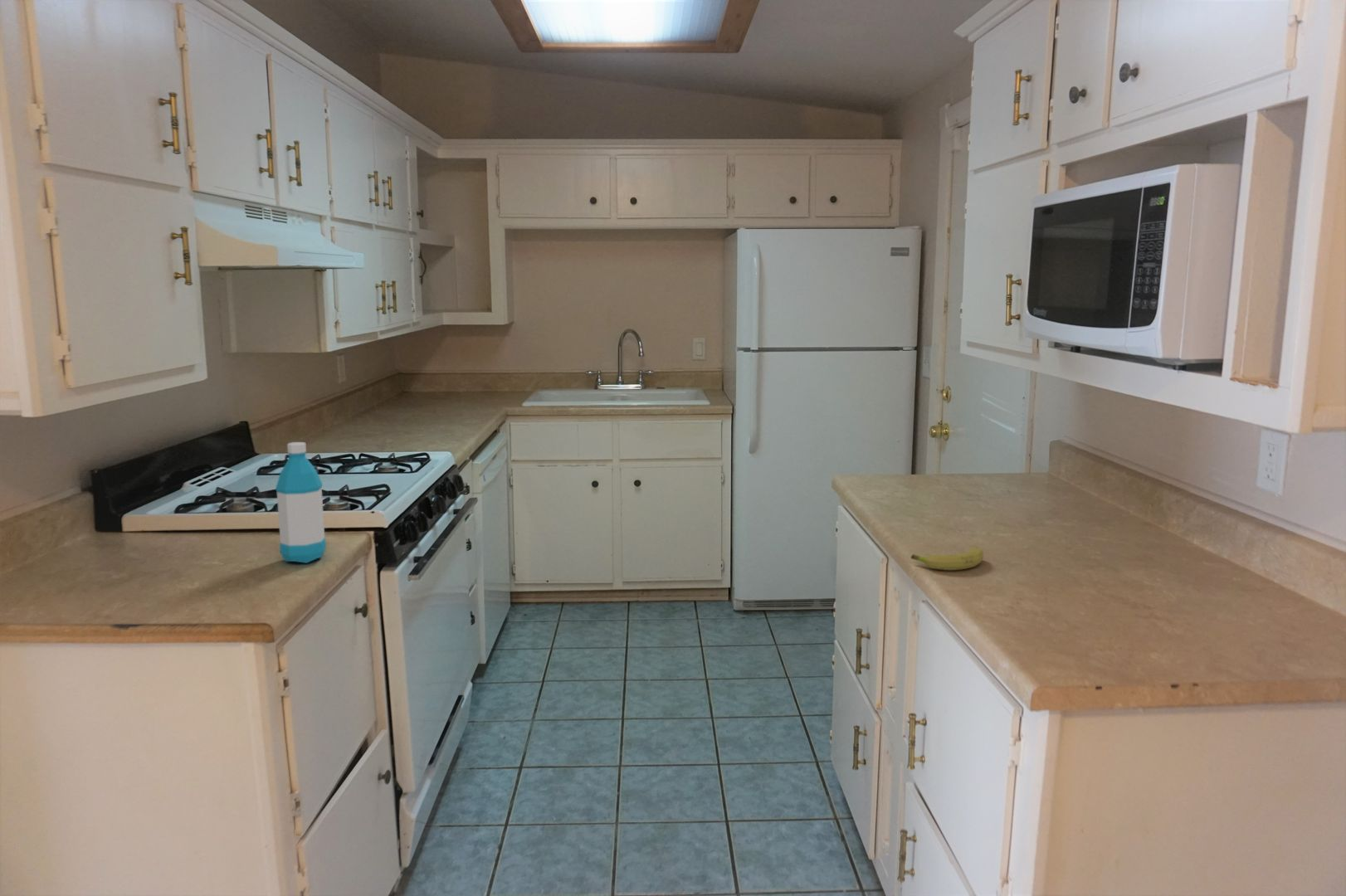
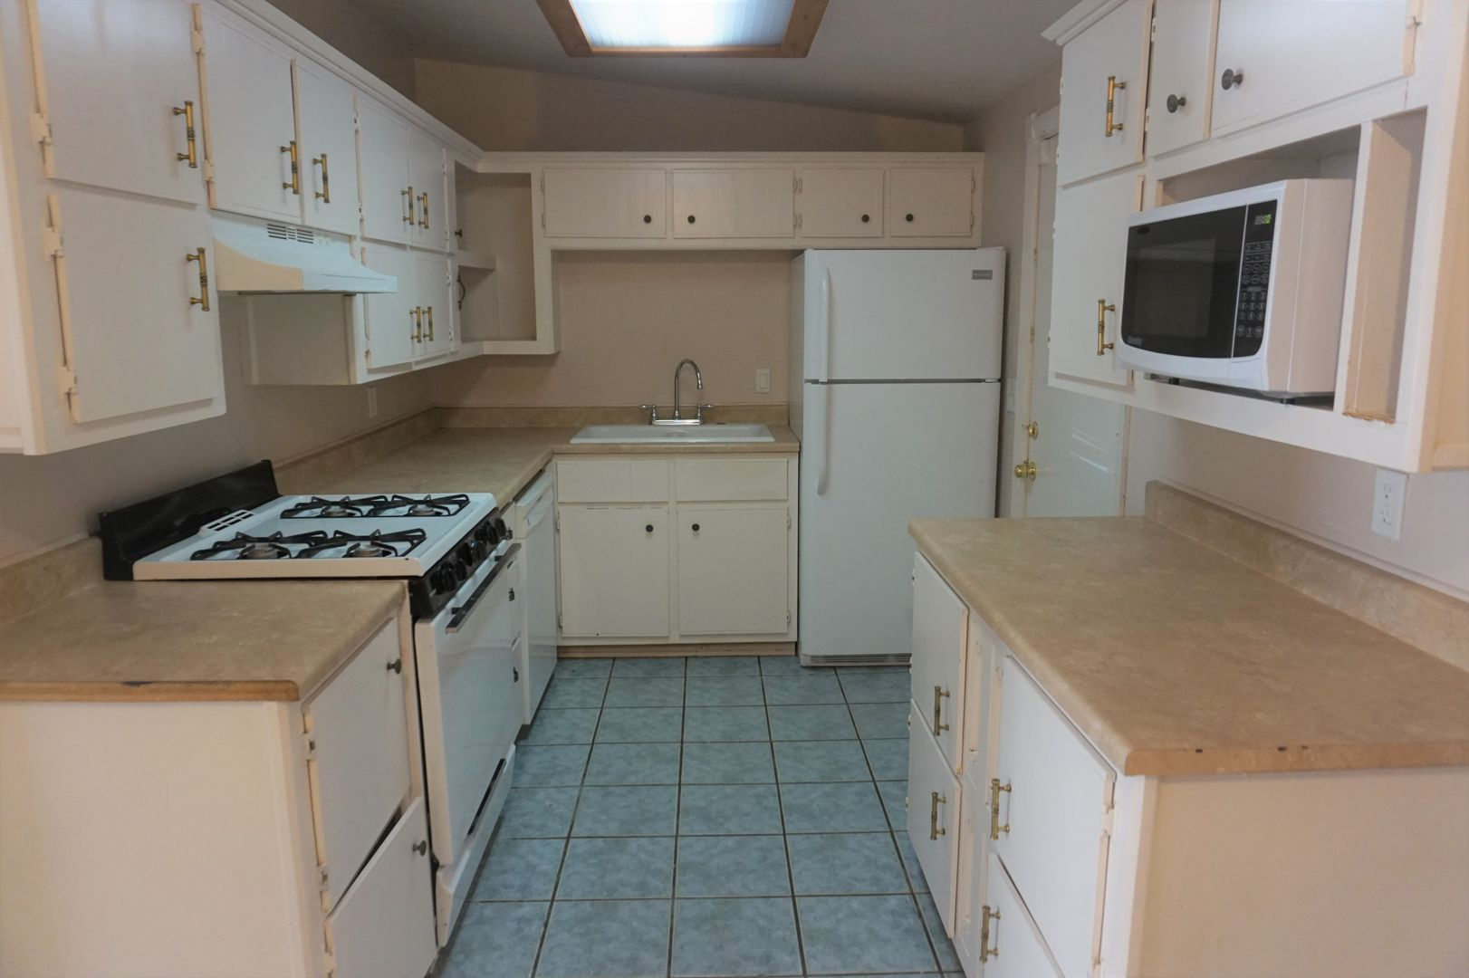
- water bottle [275,441,327,564]
- fruit [910,545,984,571]
